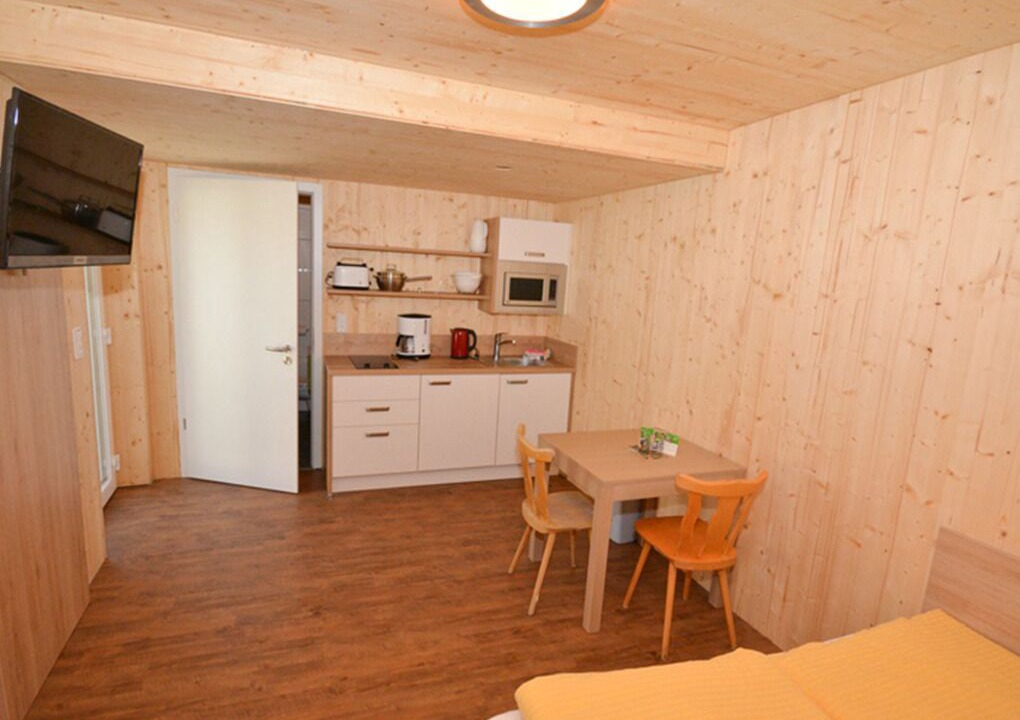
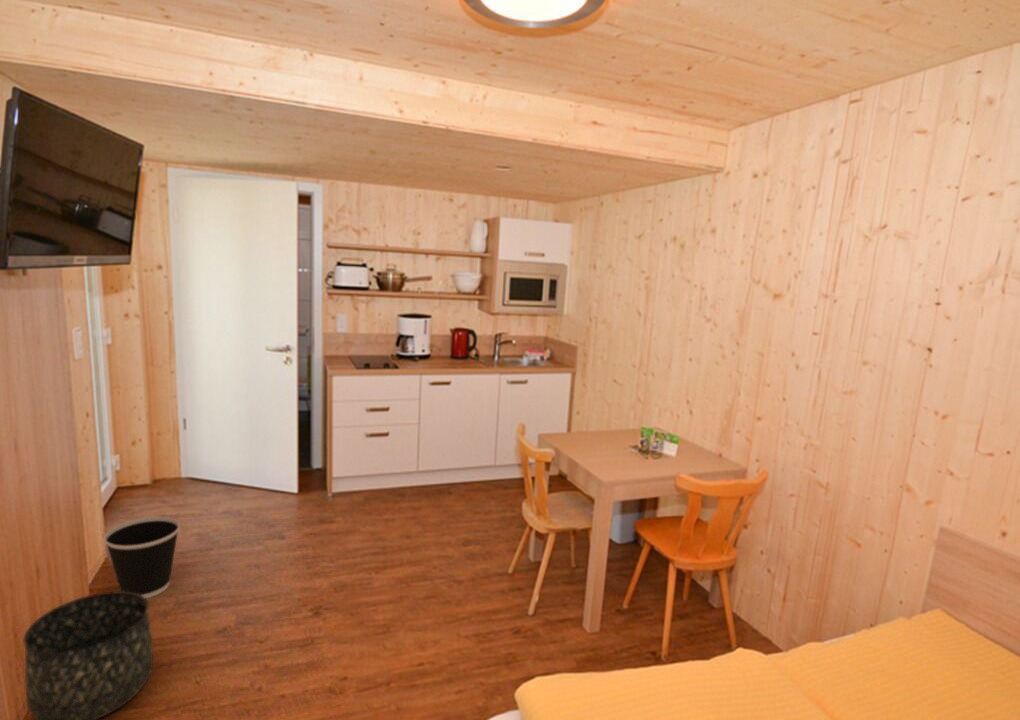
+ wastebasket [103,516,181,599]
+ basket [22,590,154,720]
